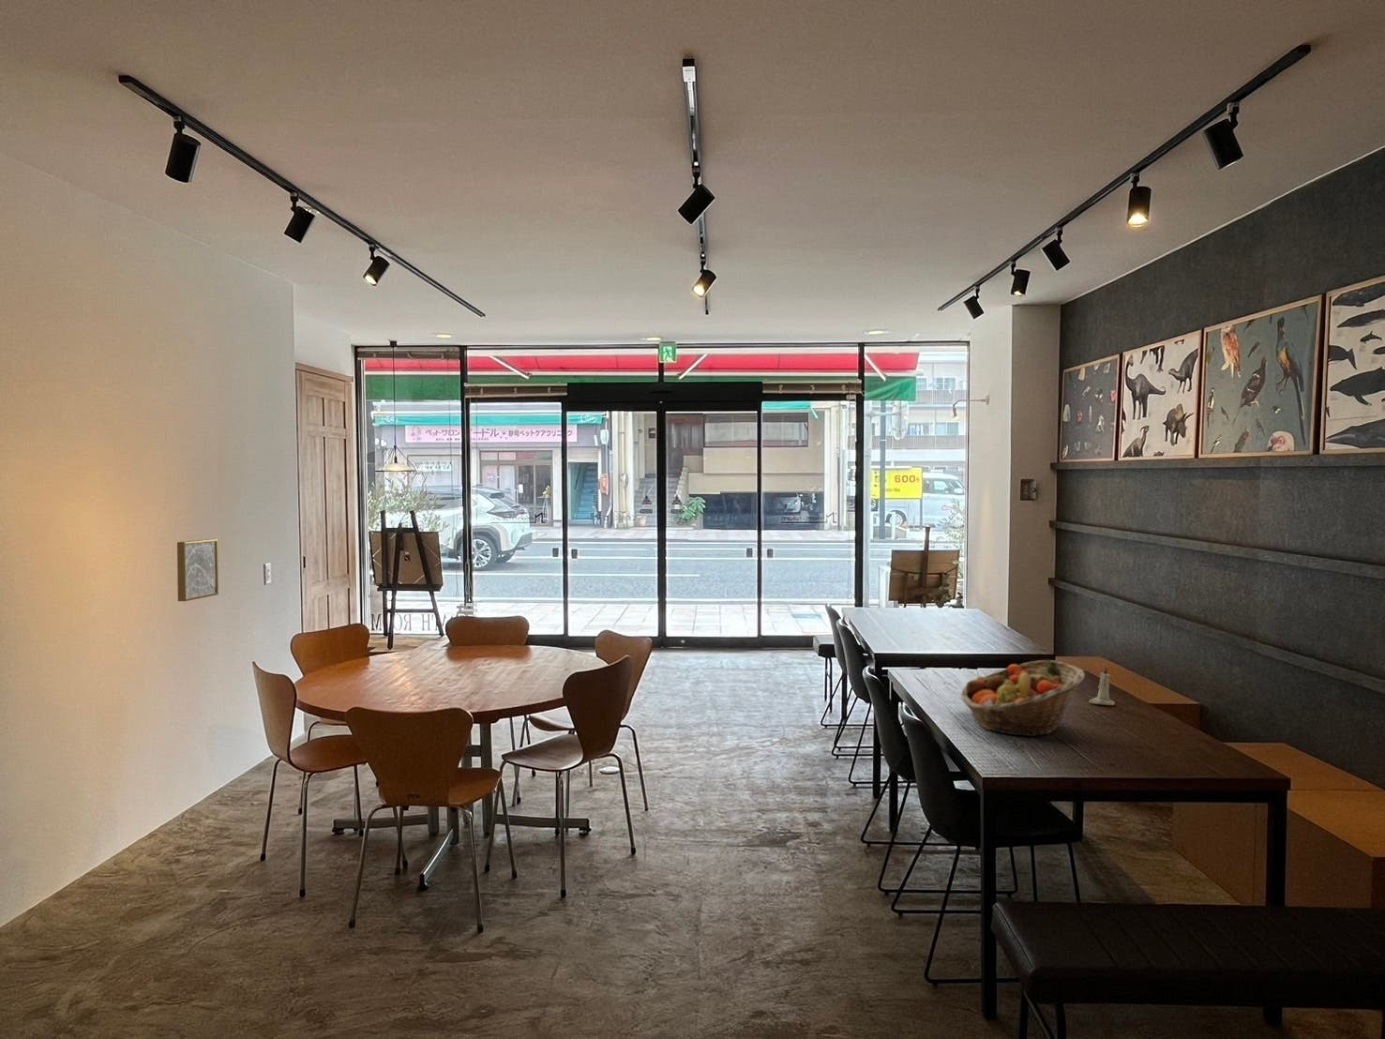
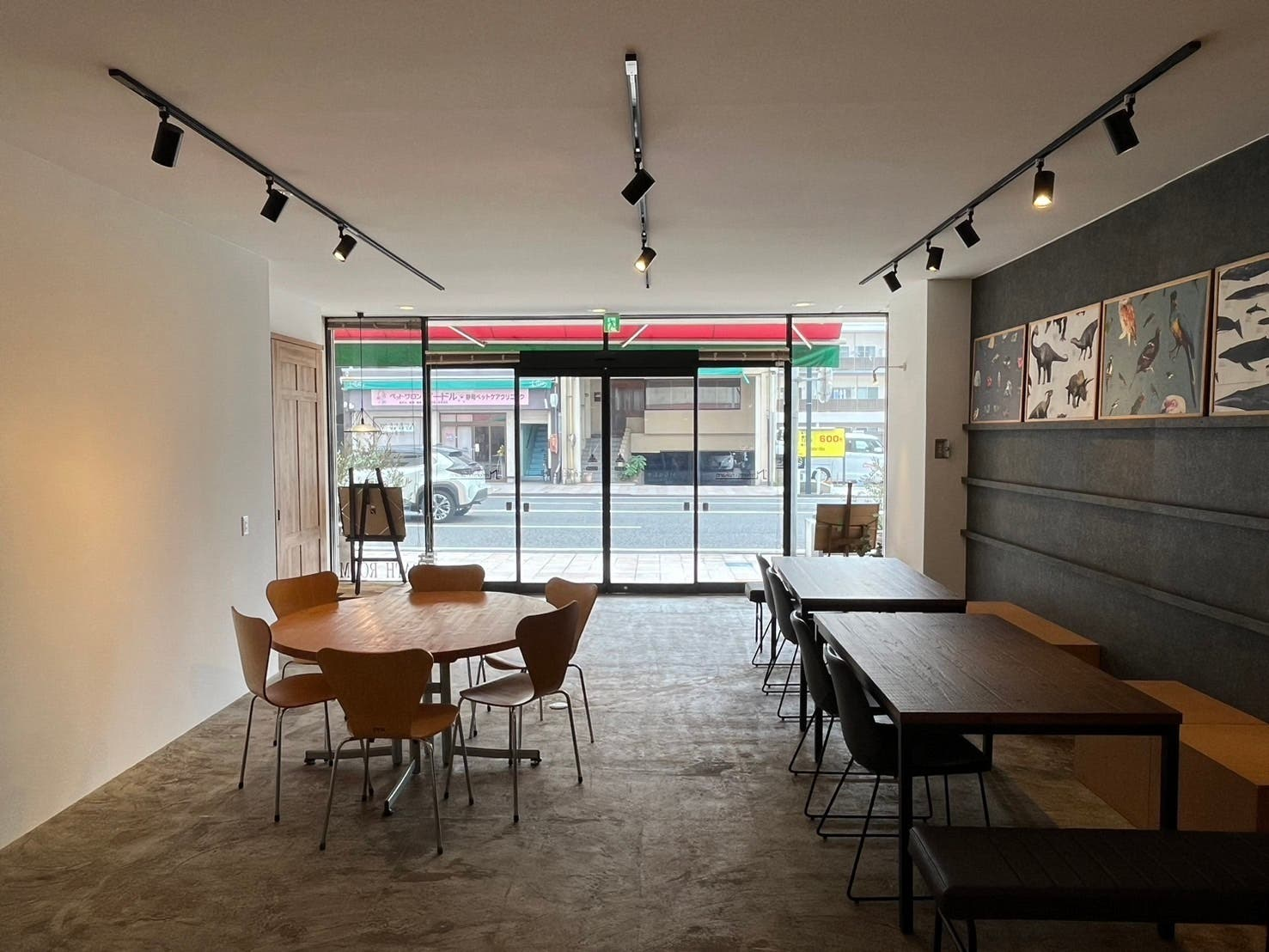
- candle [1088,665,1115,706]
- fruit basket [960,659,1086,738]
- wall art [177,538,219,602]
